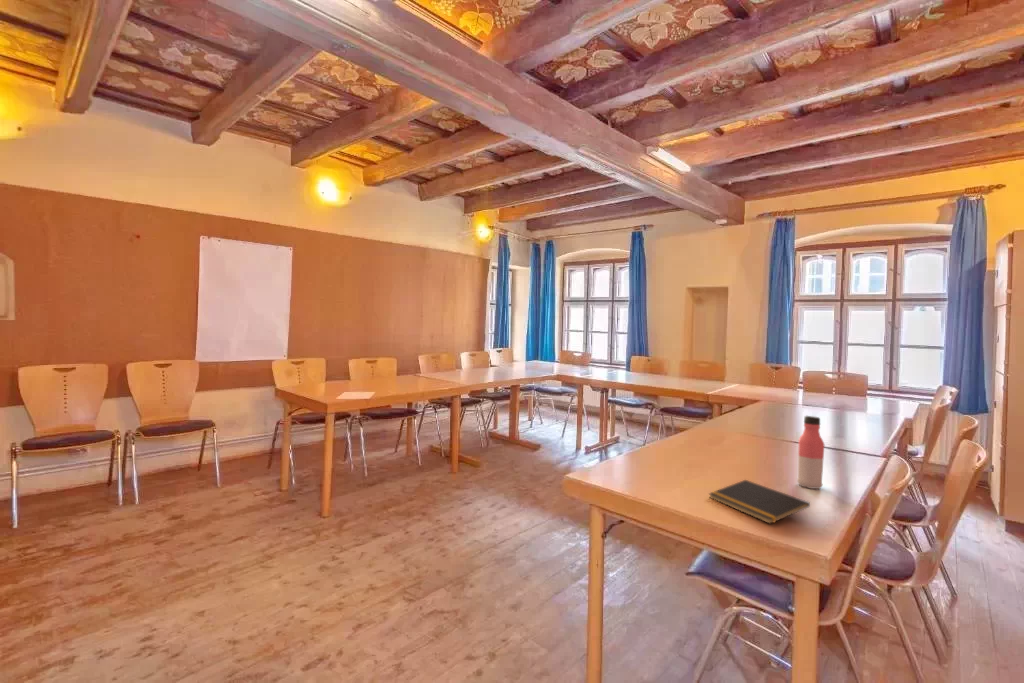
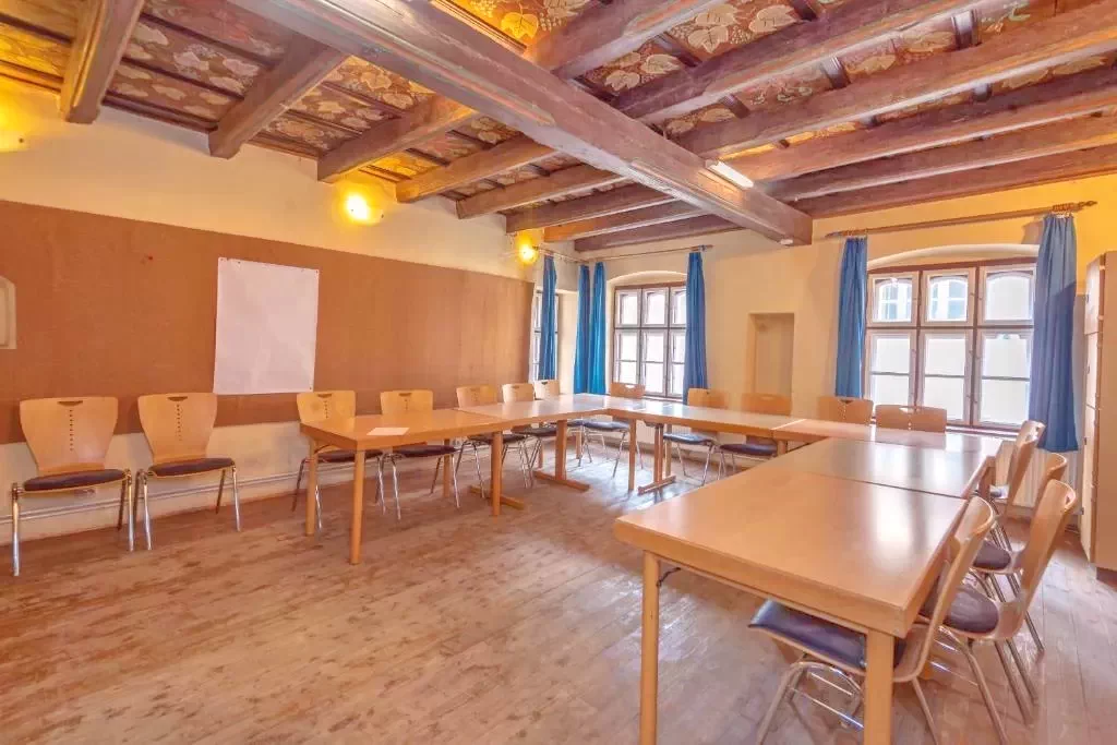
- notepad [708,479,811,525]
- water bottle [796,415,825,490]
